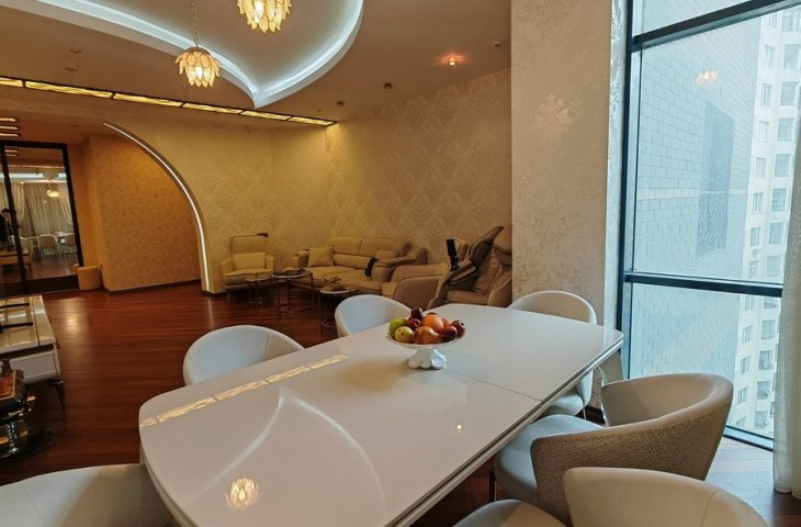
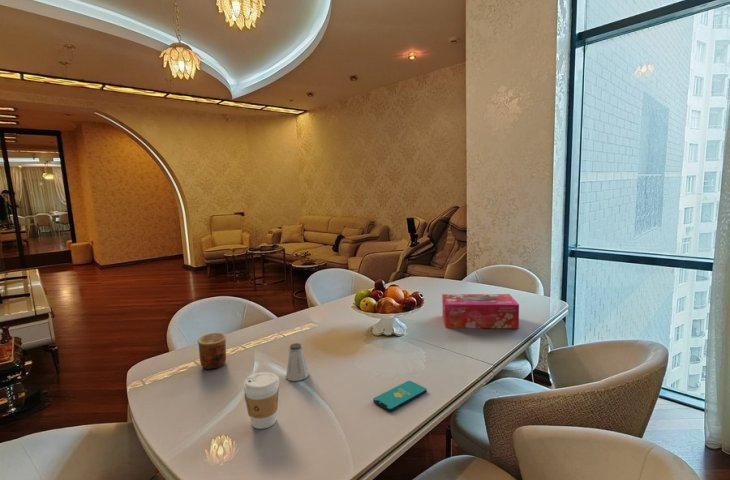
+ smartphone [372,380,427,412]
+ cup [197,332,227,371]
+ coffee cup [242,371,280,430]
+ tissue box [441,293,520,330]
+ saltshaker [285,342,310,382]
